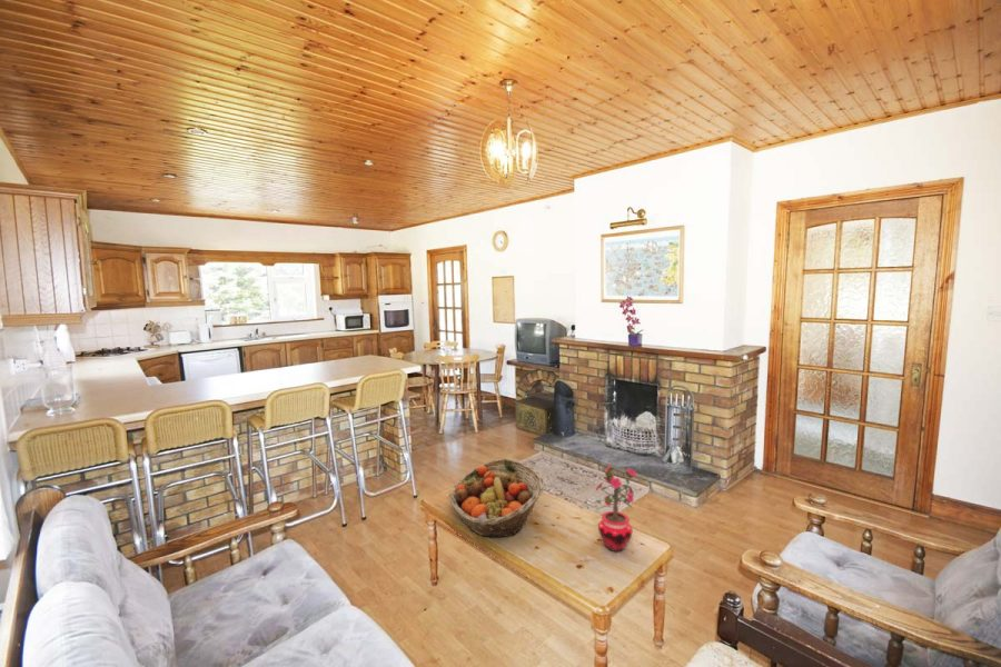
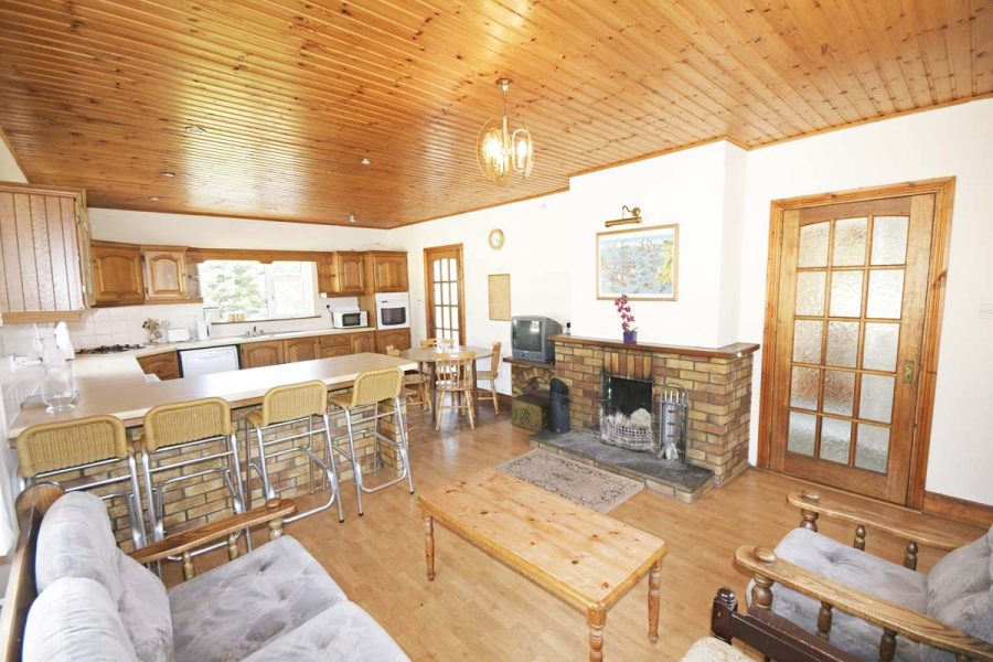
- fruit basket [449,458,545,538]
- potted plant [592,464,637,552]
